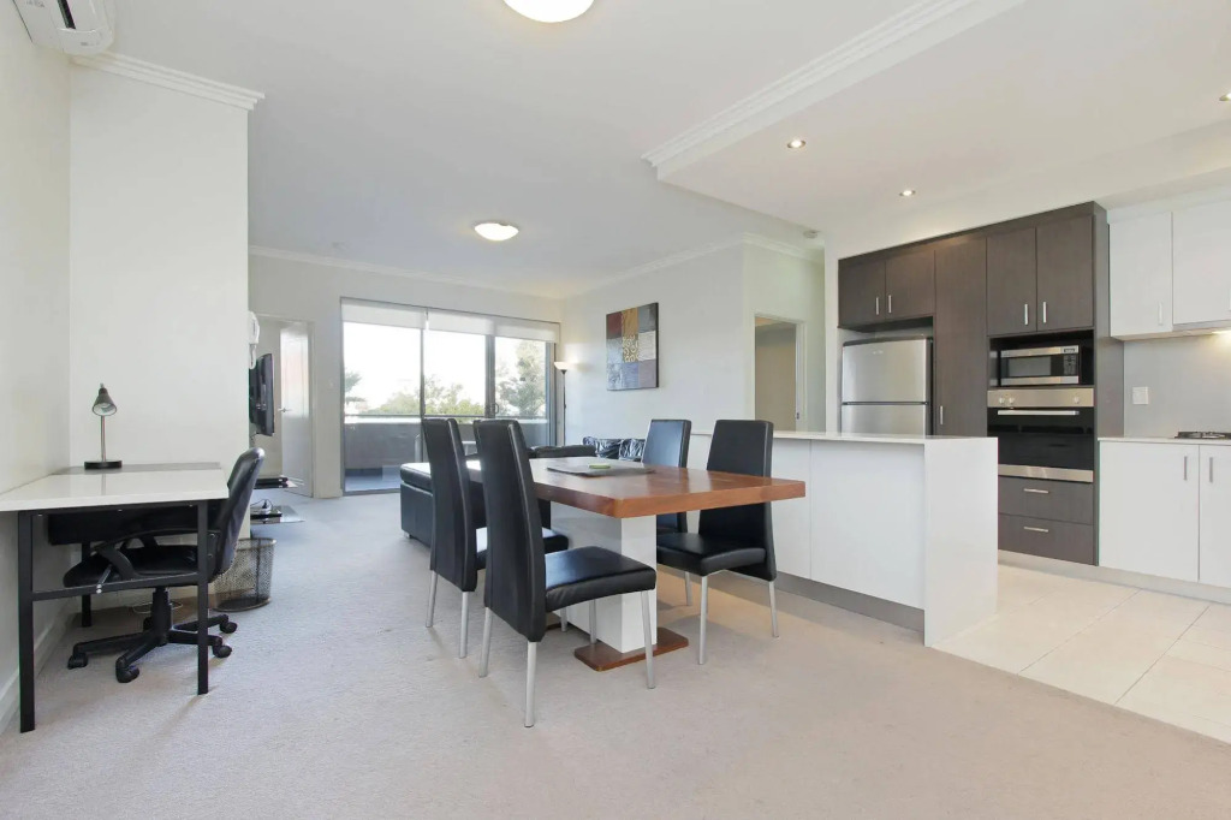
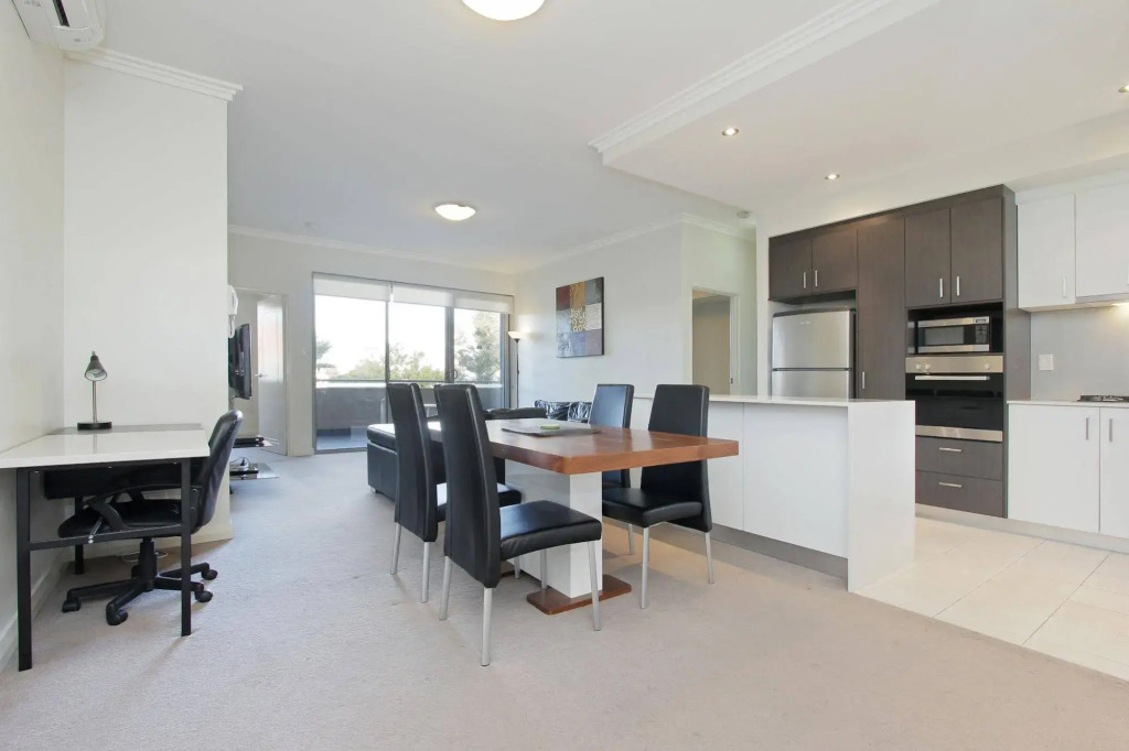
- waste bin [213,536,278,613]
